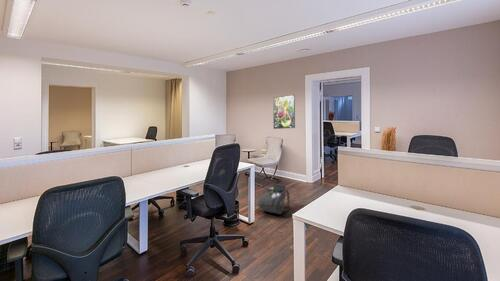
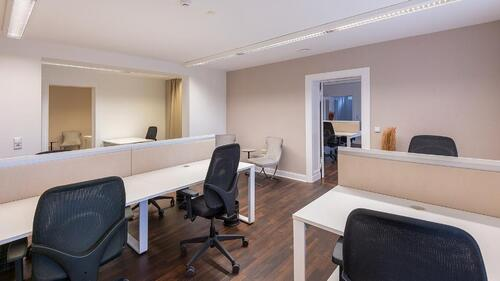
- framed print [272,94,296,130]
- backpack [256,183,290,215]
